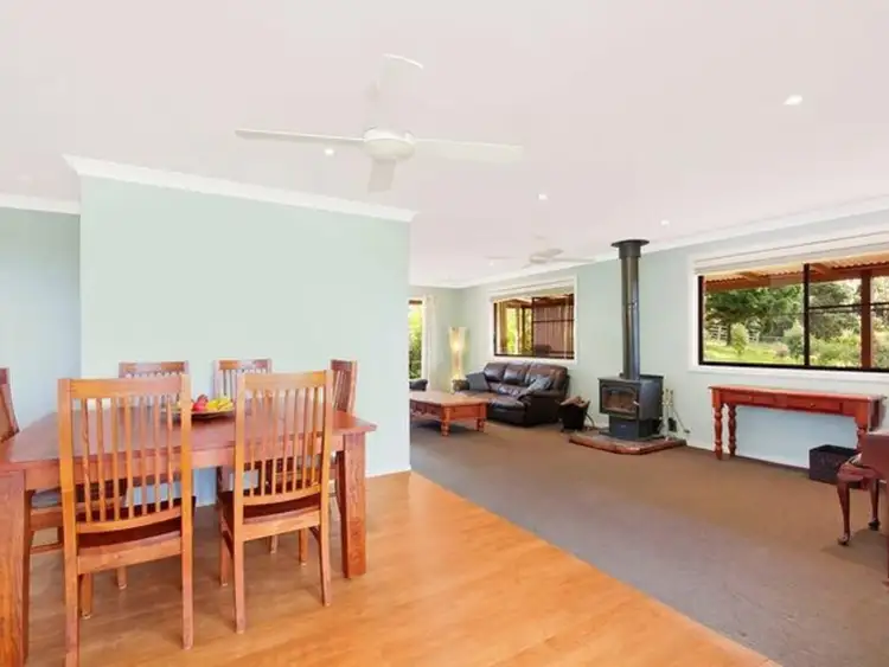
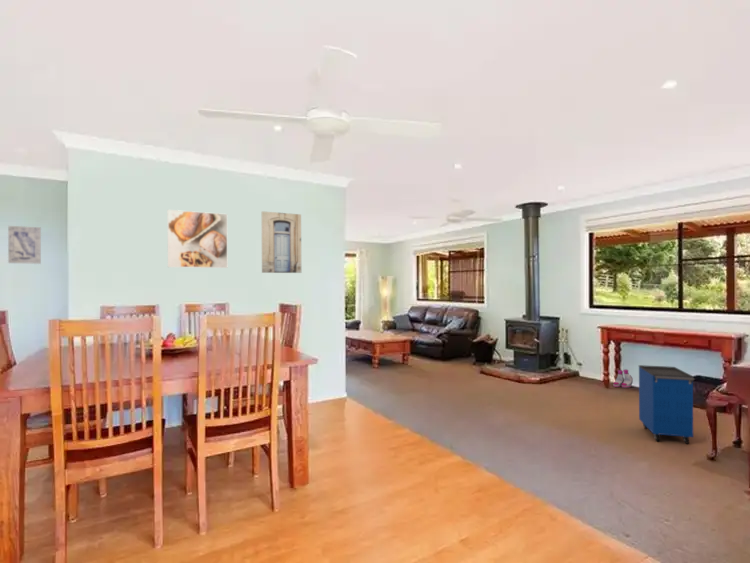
+ boots [612,368,634,388]
+ wall art [261,210,302,274]
+ wall art [7,225,42,265]
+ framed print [167,209,228,269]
+ cabinet [638,364,695,445]
